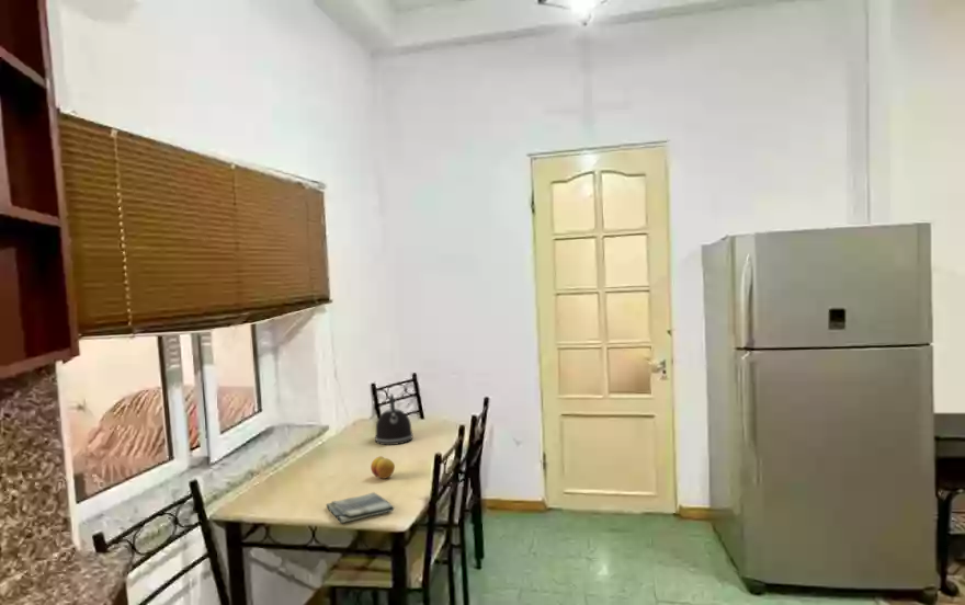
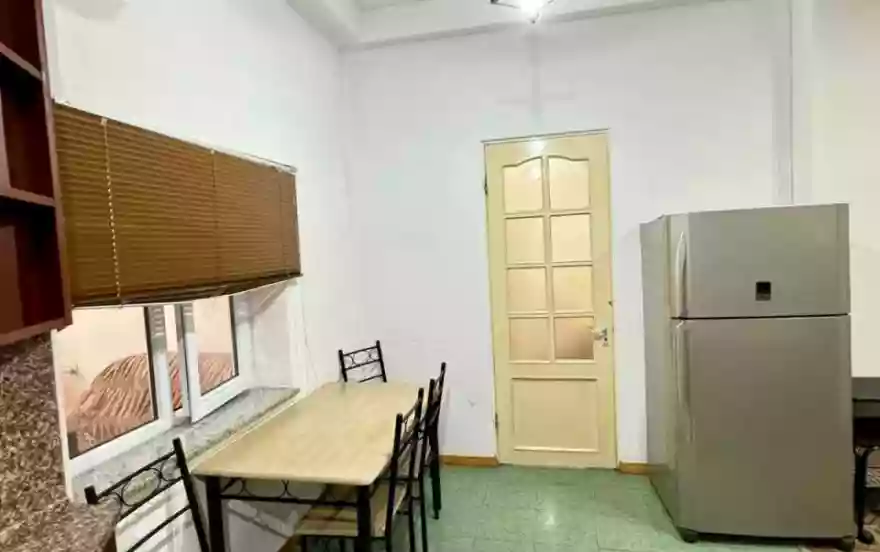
- dish towel [325,491,396,524]
- kettle [374,393,415,446]
- fruit [370,455,396,480]
